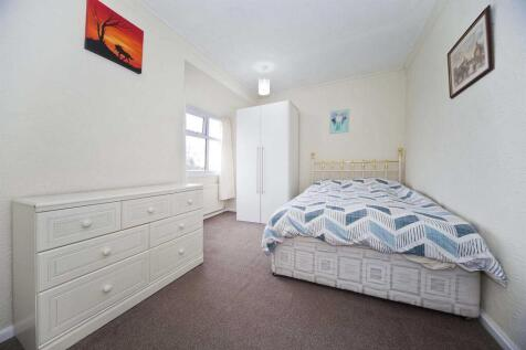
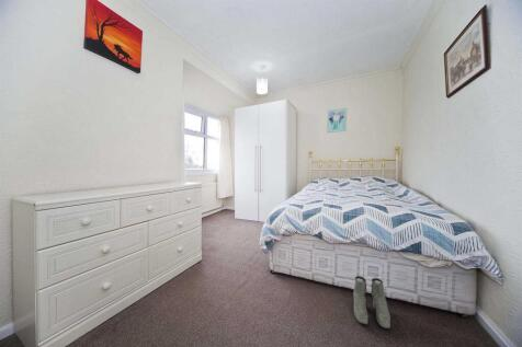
+ boots [352,275,392,329]
